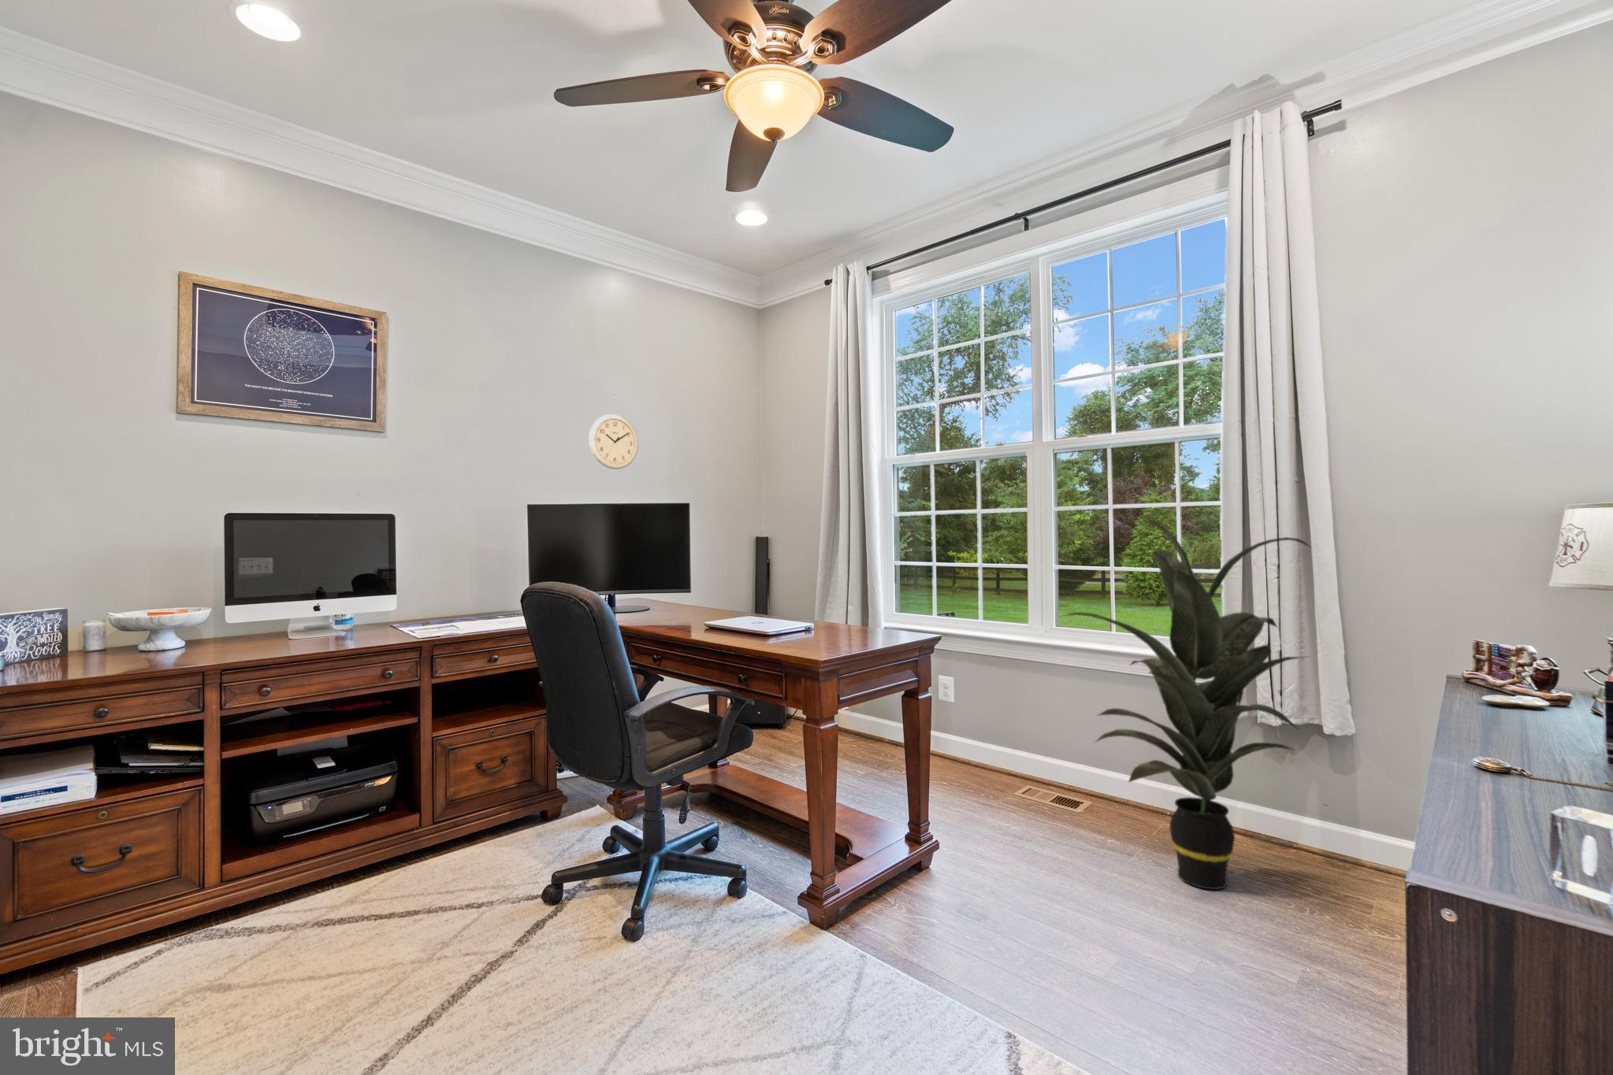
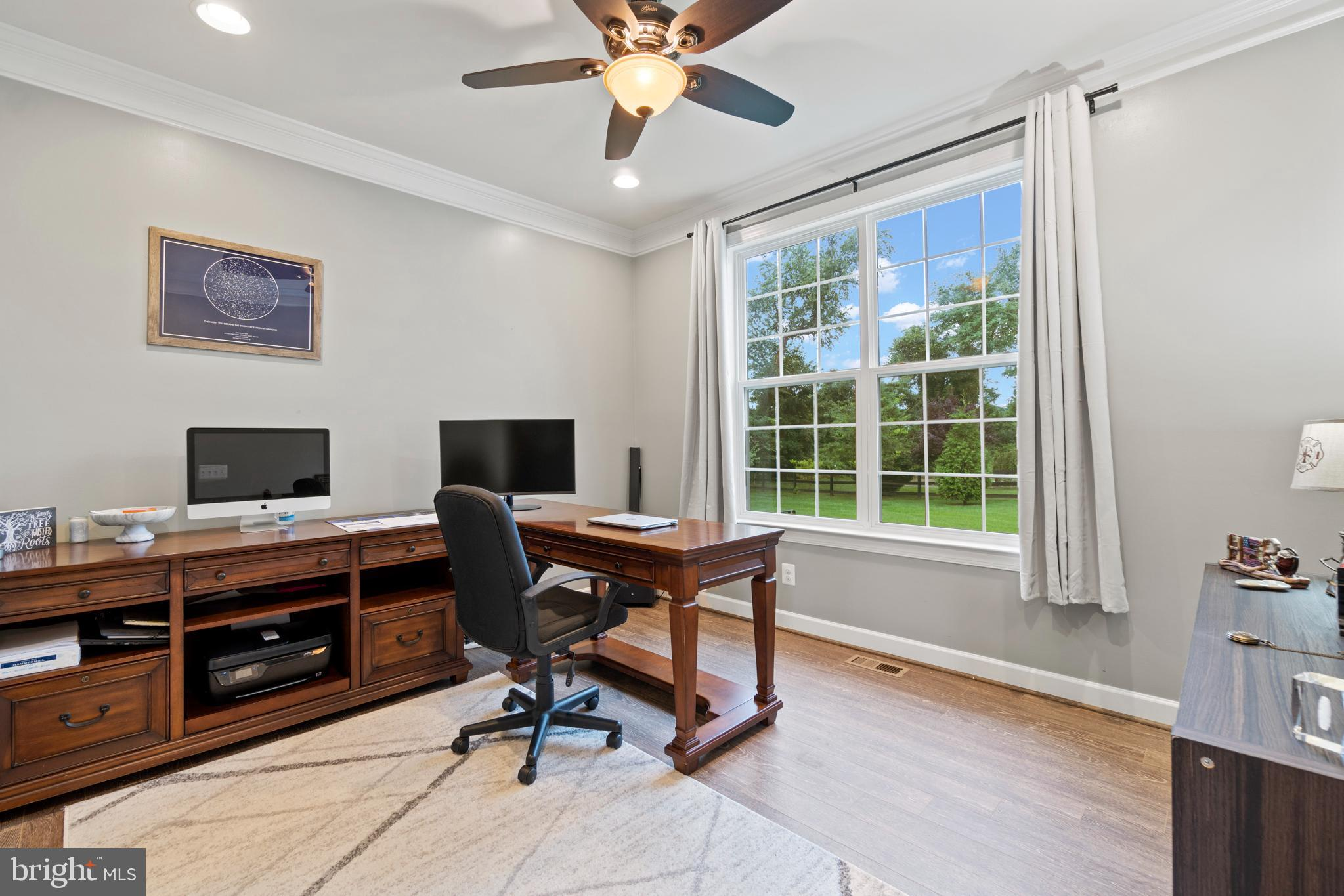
- indoor plant [1059,520,1314,890]
- wall clock [588,414,638,470]
